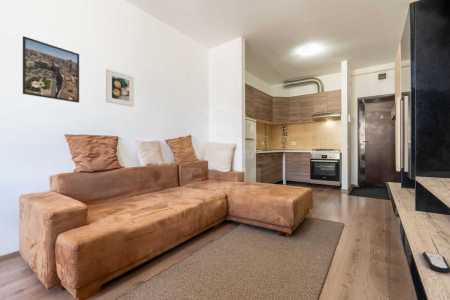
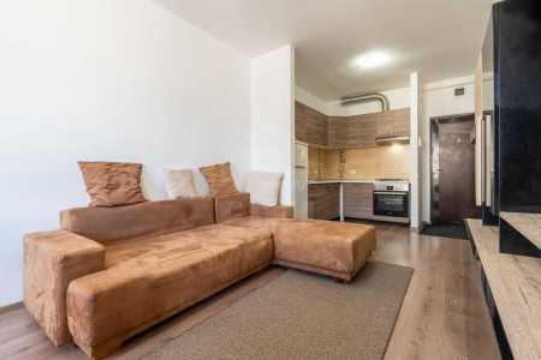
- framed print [105,68,135,108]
- remote control [422,251,450,274]
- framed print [22,35,80,104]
